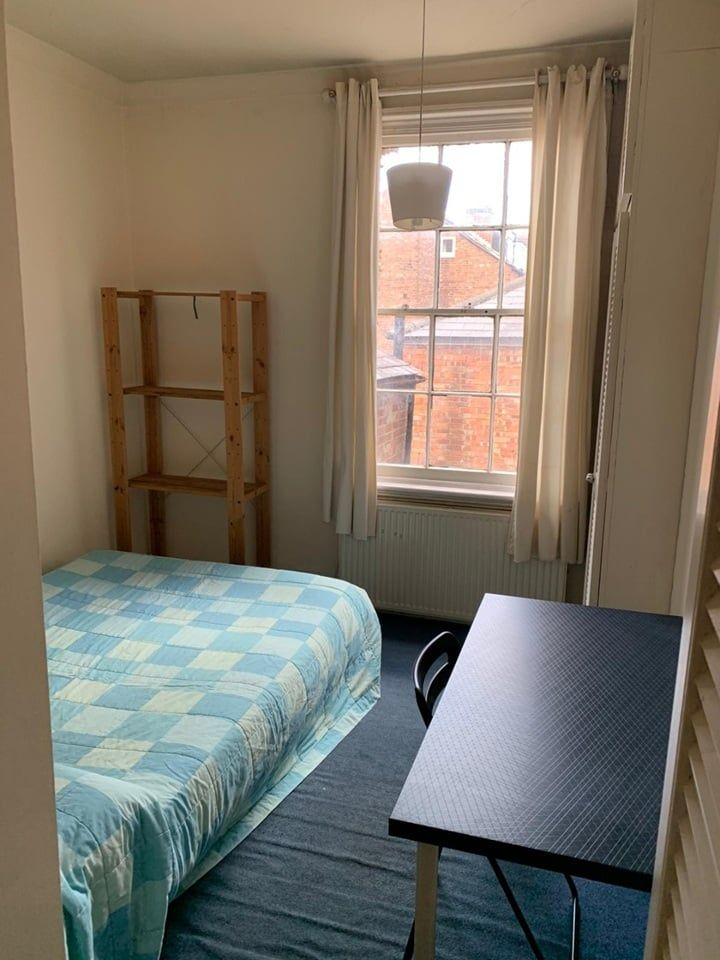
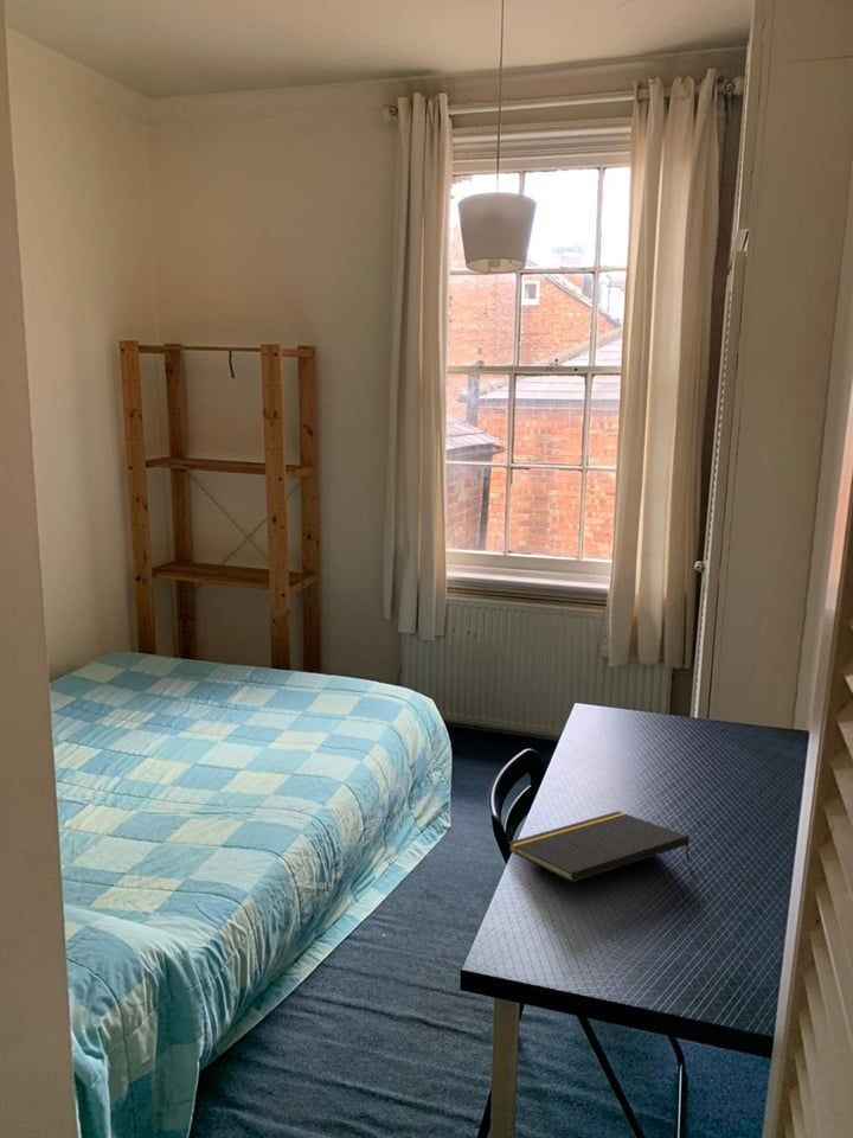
+ notepad [507,810,691,883]
